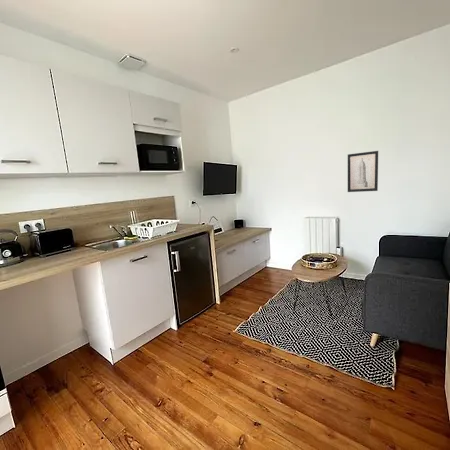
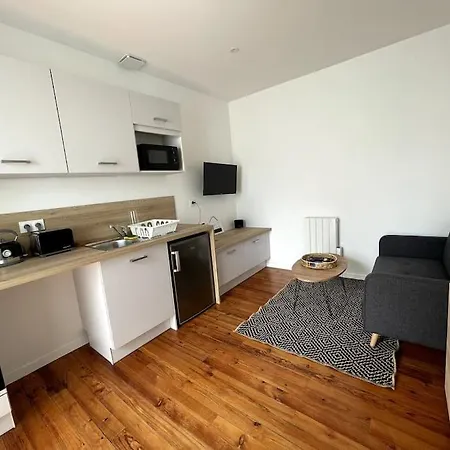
- wall art [347,150,379,193]
